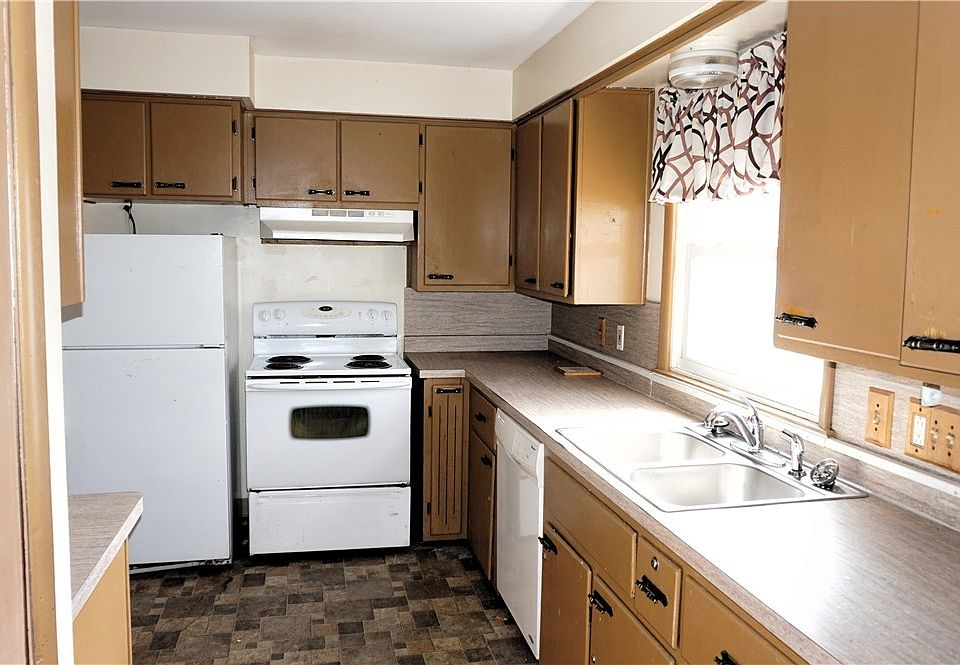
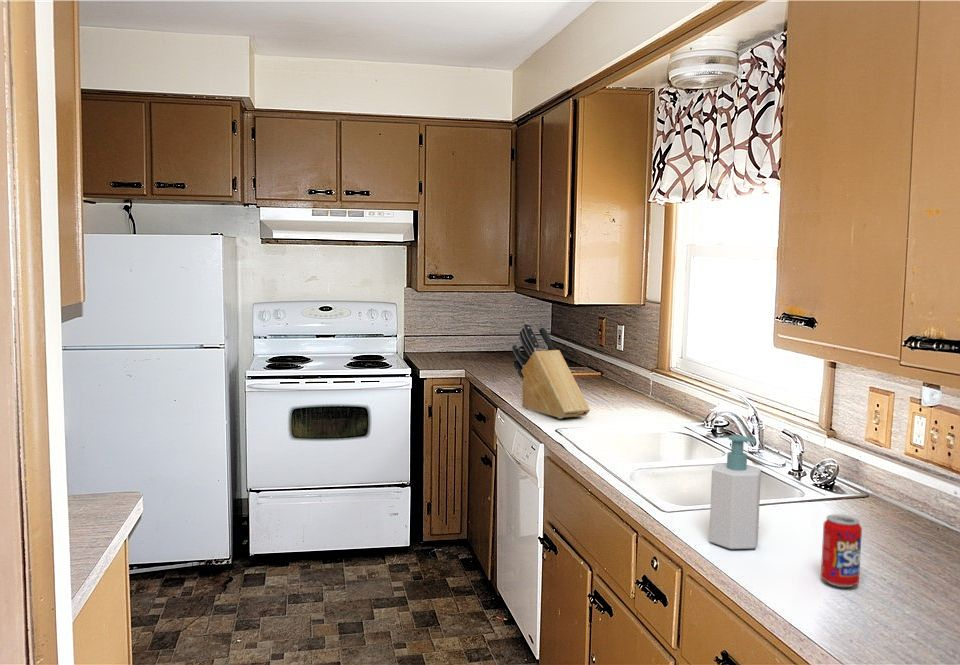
+ knife block [511,322,591,420]
+ soap bottle [708,434,762,550]
+ beverage can [820,513,863,588]
